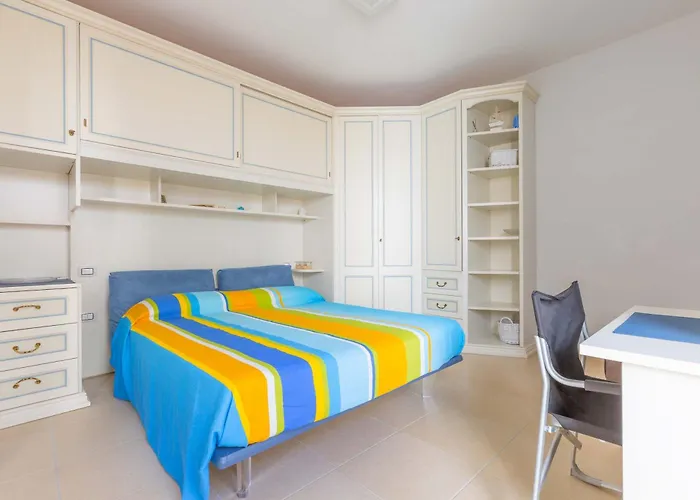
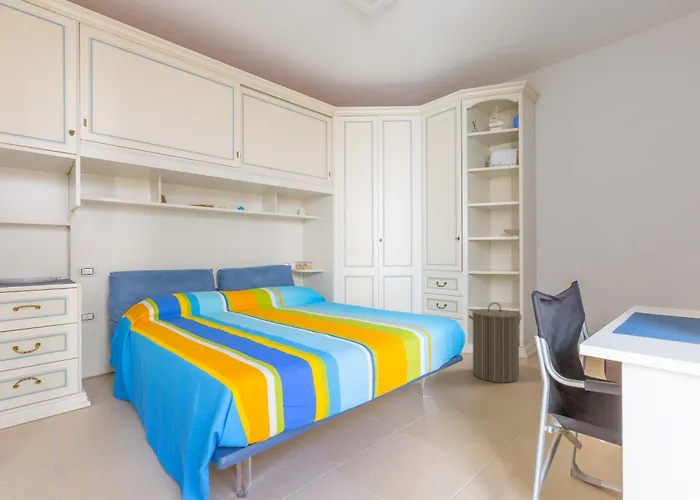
+ laundry hamper [468,302,523,384]
